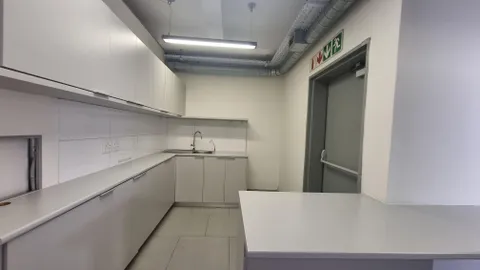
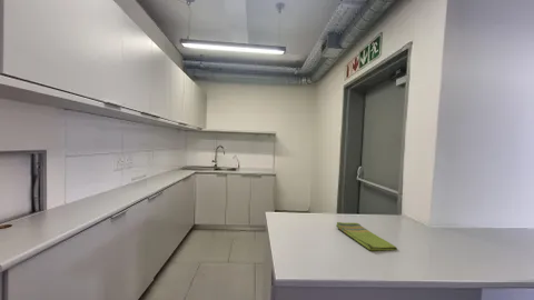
+ dish towel [335,221,398,251]
